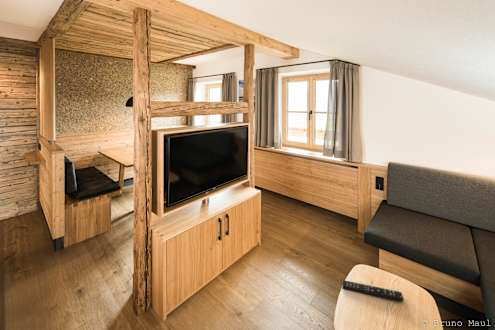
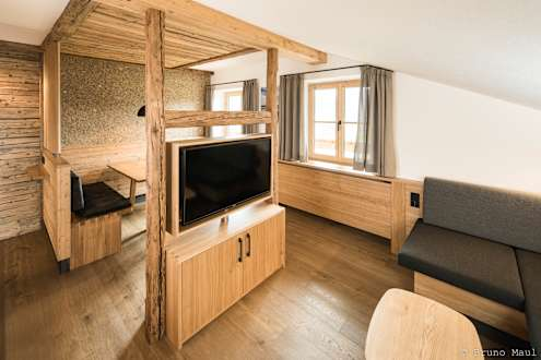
- remote control [341,279,405,303]
